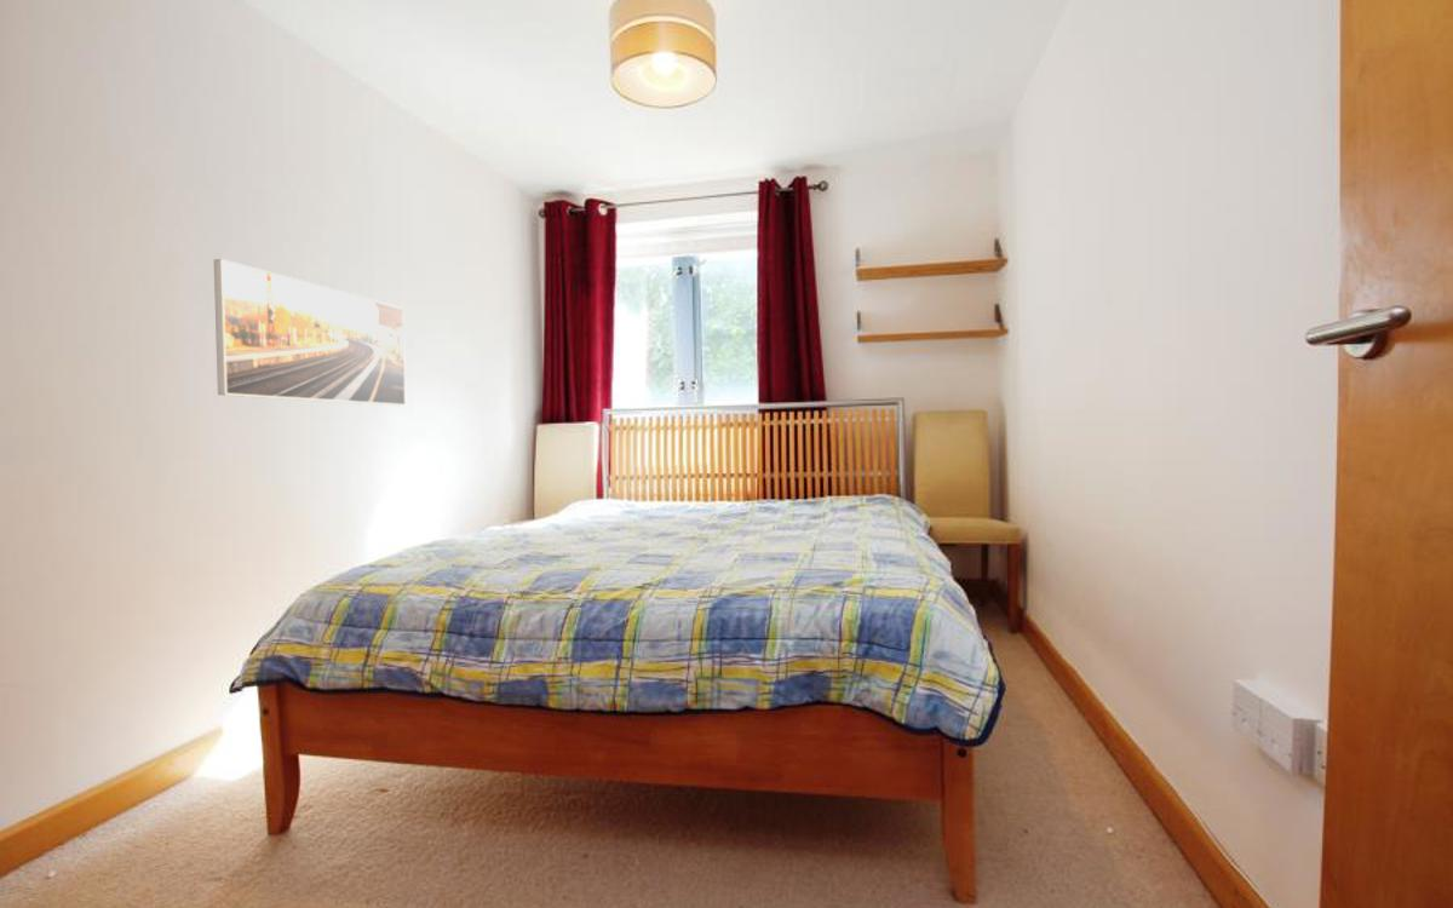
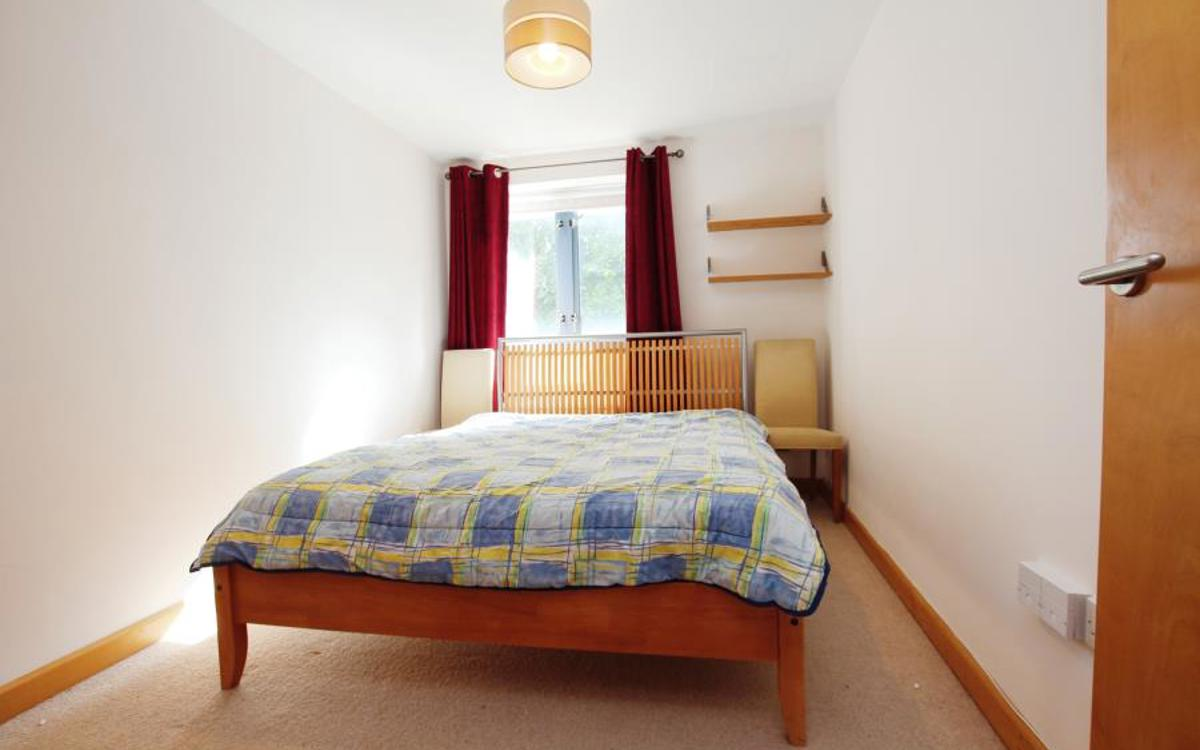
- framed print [213,258,407,407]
